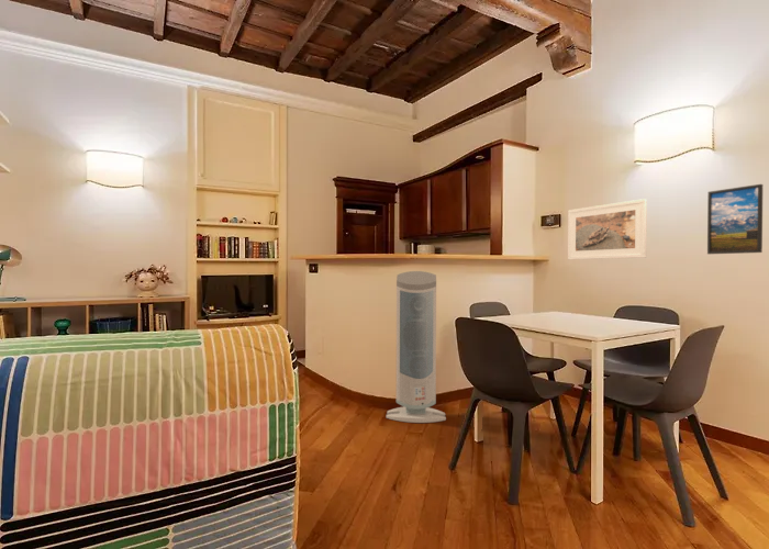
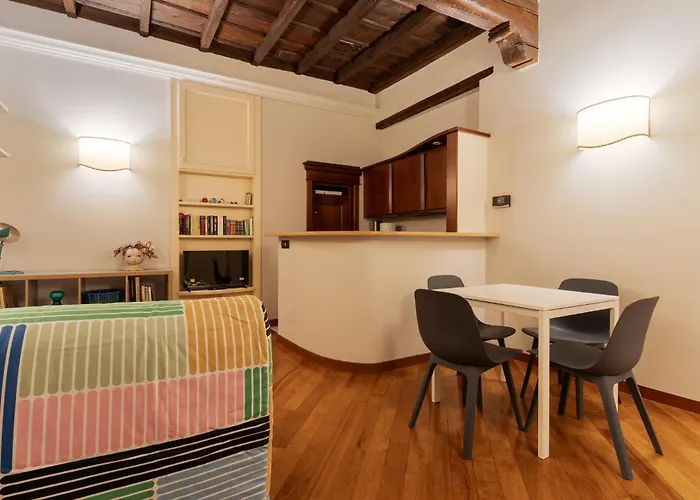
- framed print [567,198,648,260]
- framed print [706,183,764,255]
- air purifier [384,270,447,424]
